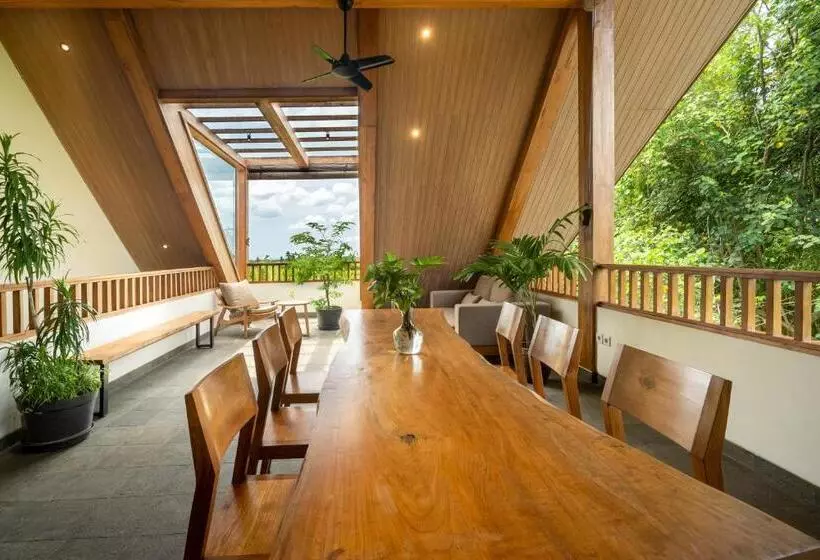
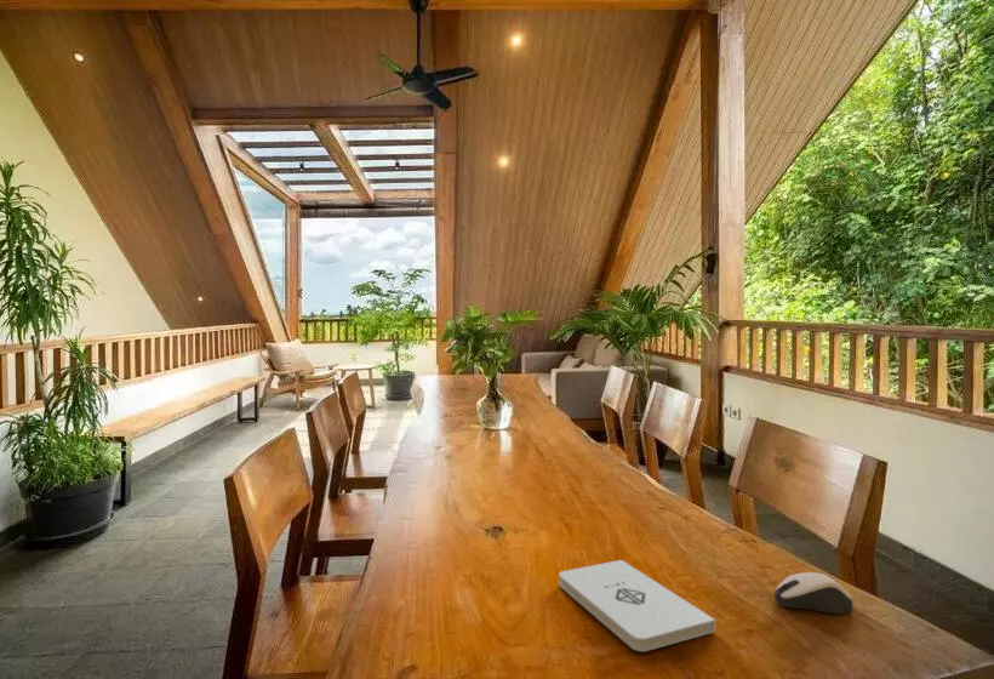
+ notepad [558,559,716,652]
+ computer mouse [773,571,853,616]
